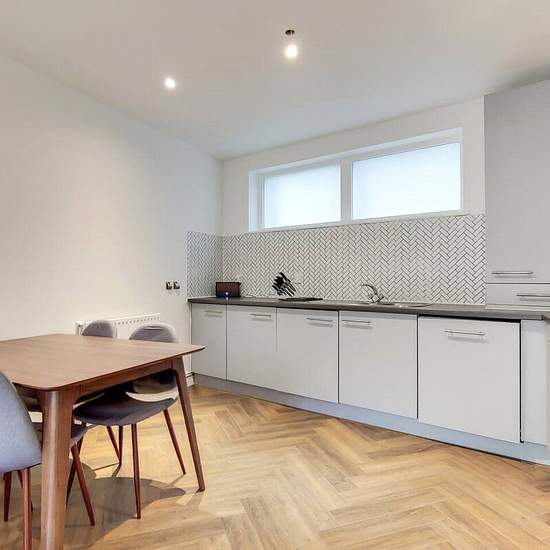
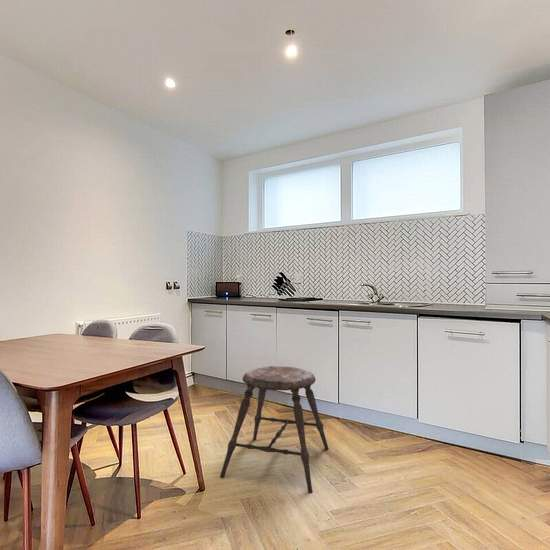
+ stool [219,365,330,494]
